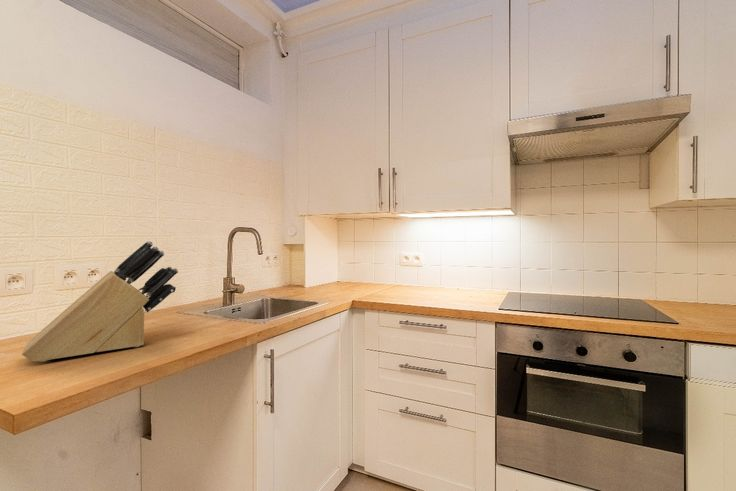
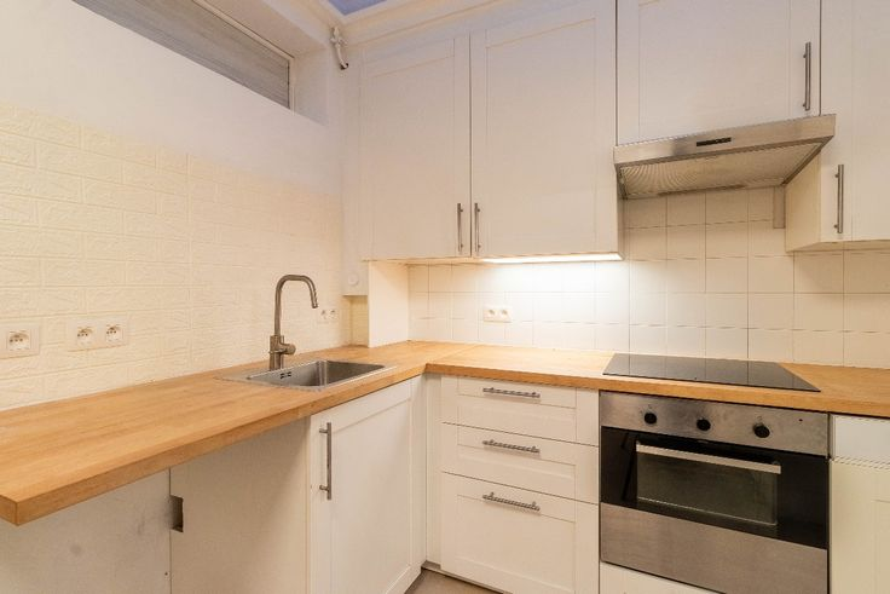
- knife block [21,240,179,363]
